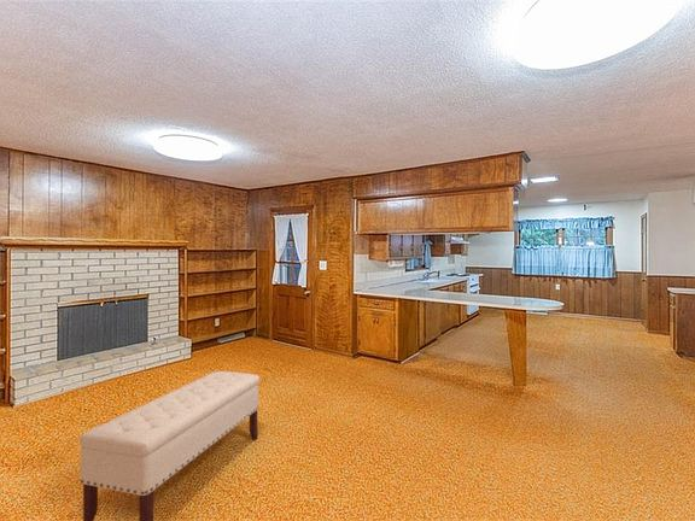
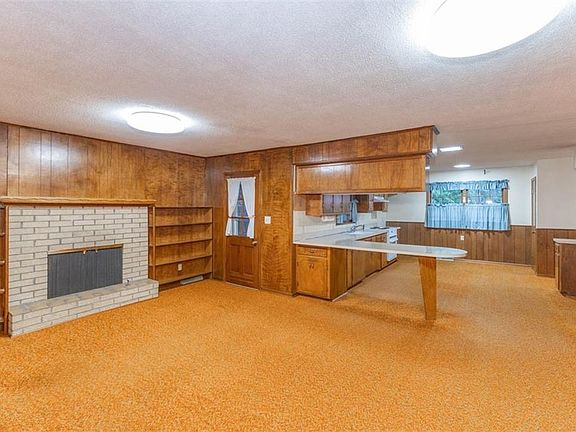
- bench [78,370,261,521]
